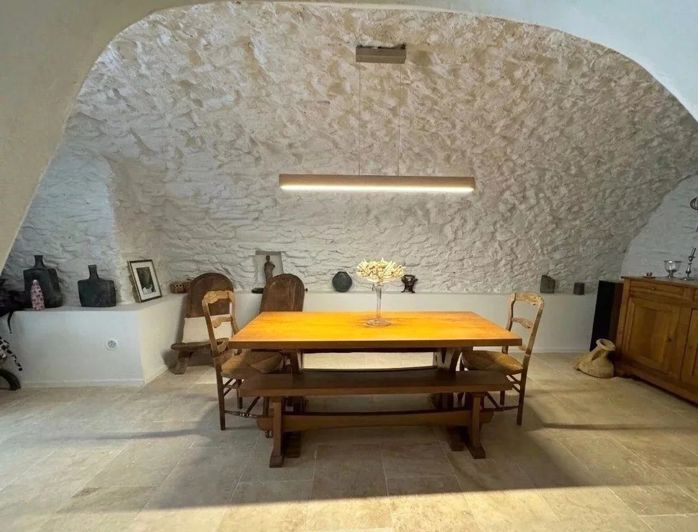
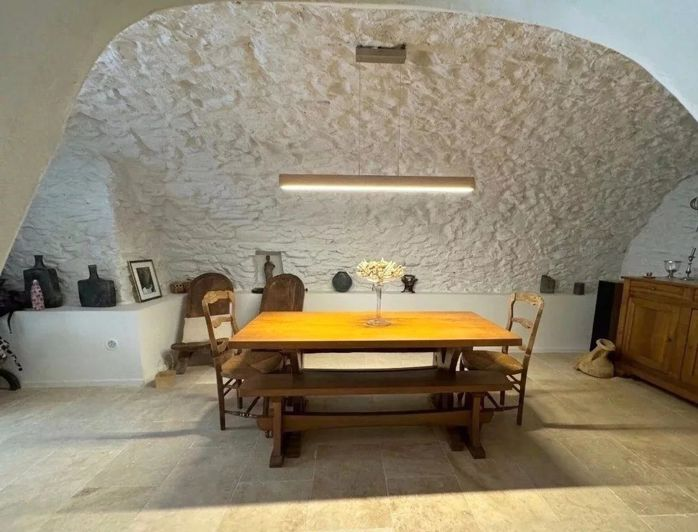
+ basket [154,352,177,389]
